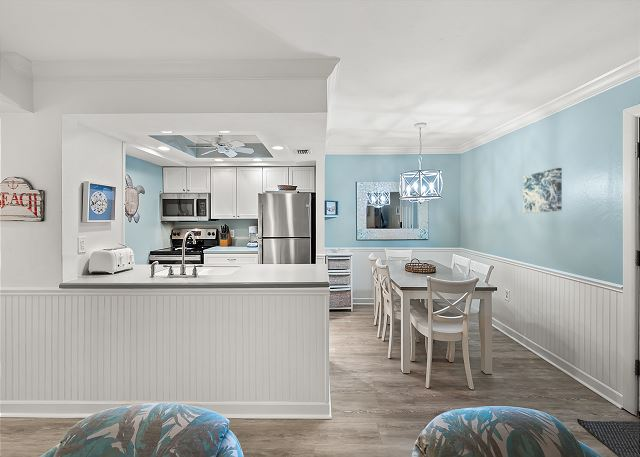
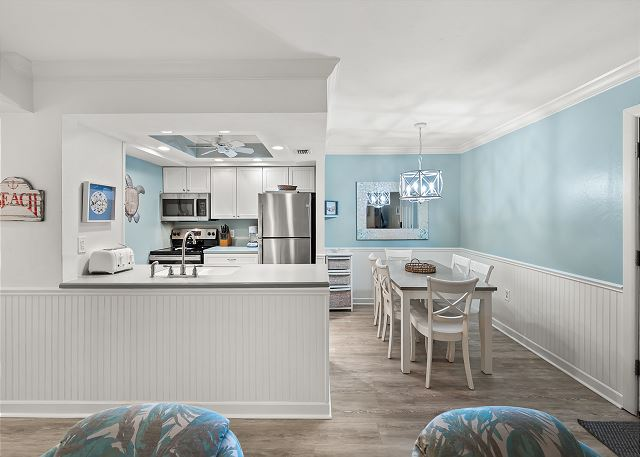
- wall art [522,167,563,214]
